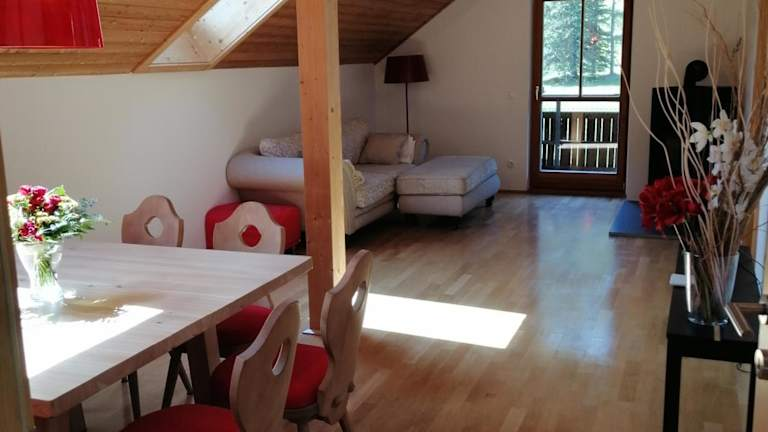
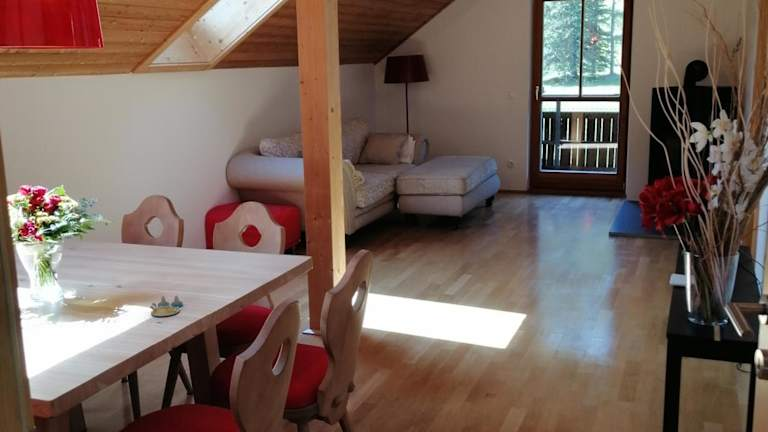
+ salt and pepper shaker set [149,294,184,317]
